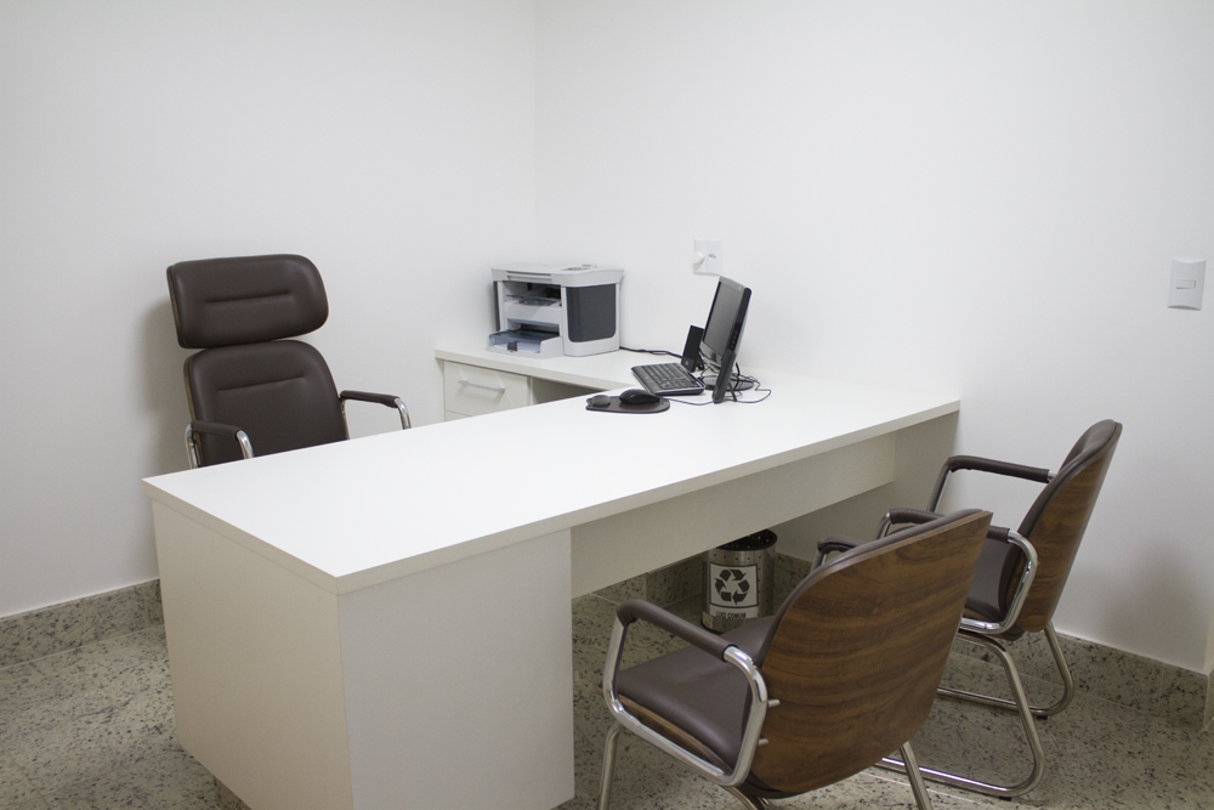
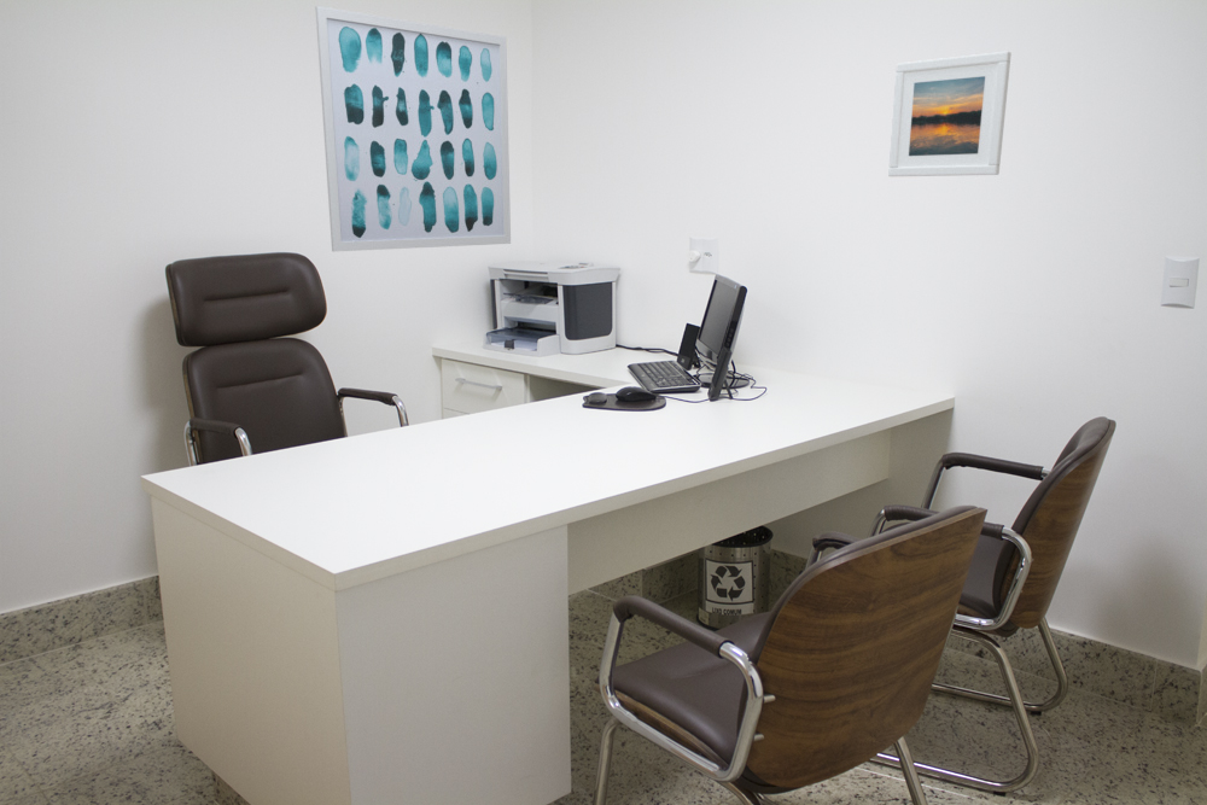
+ wall art [314,5,512,252]
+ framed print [887,51,1013,177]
